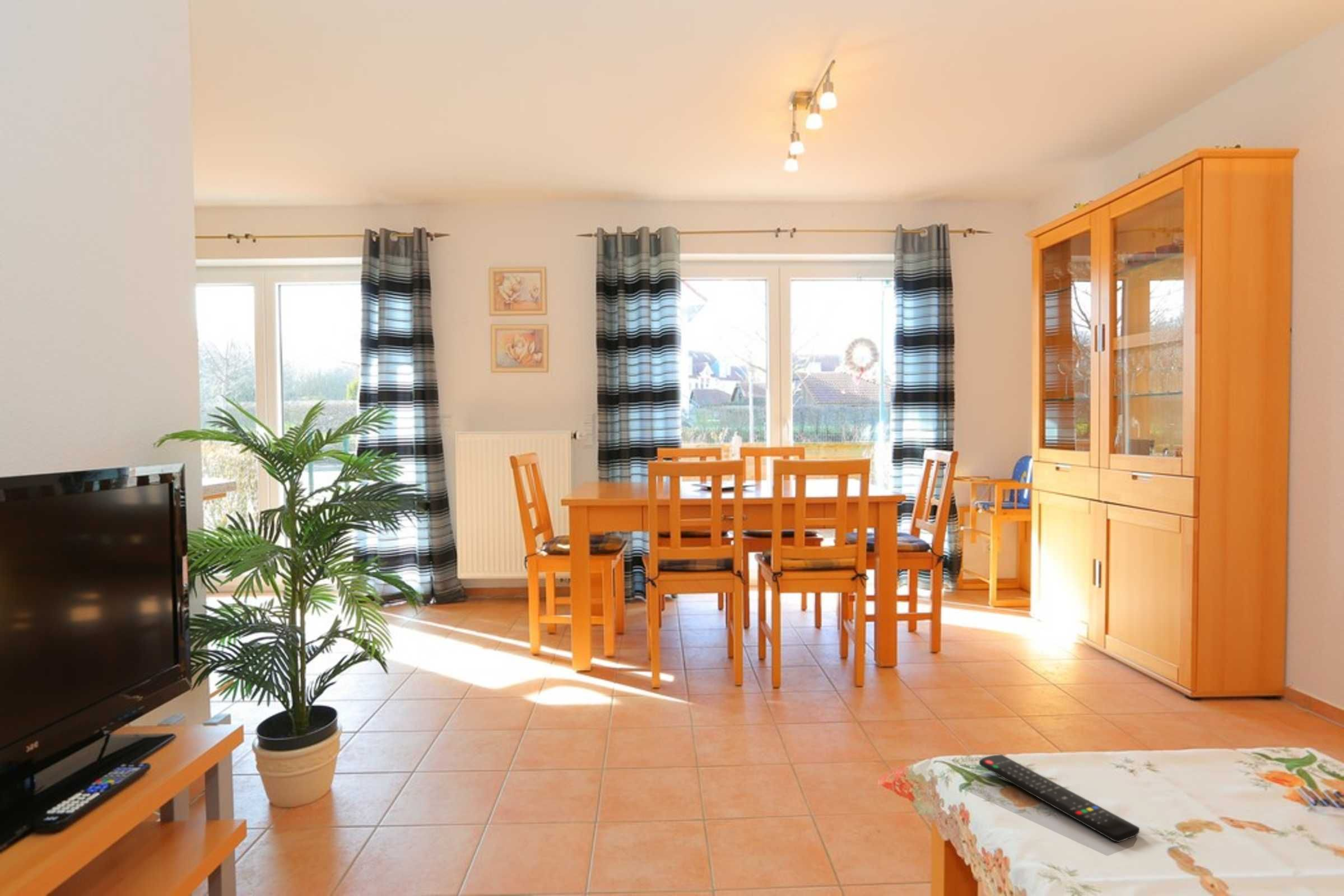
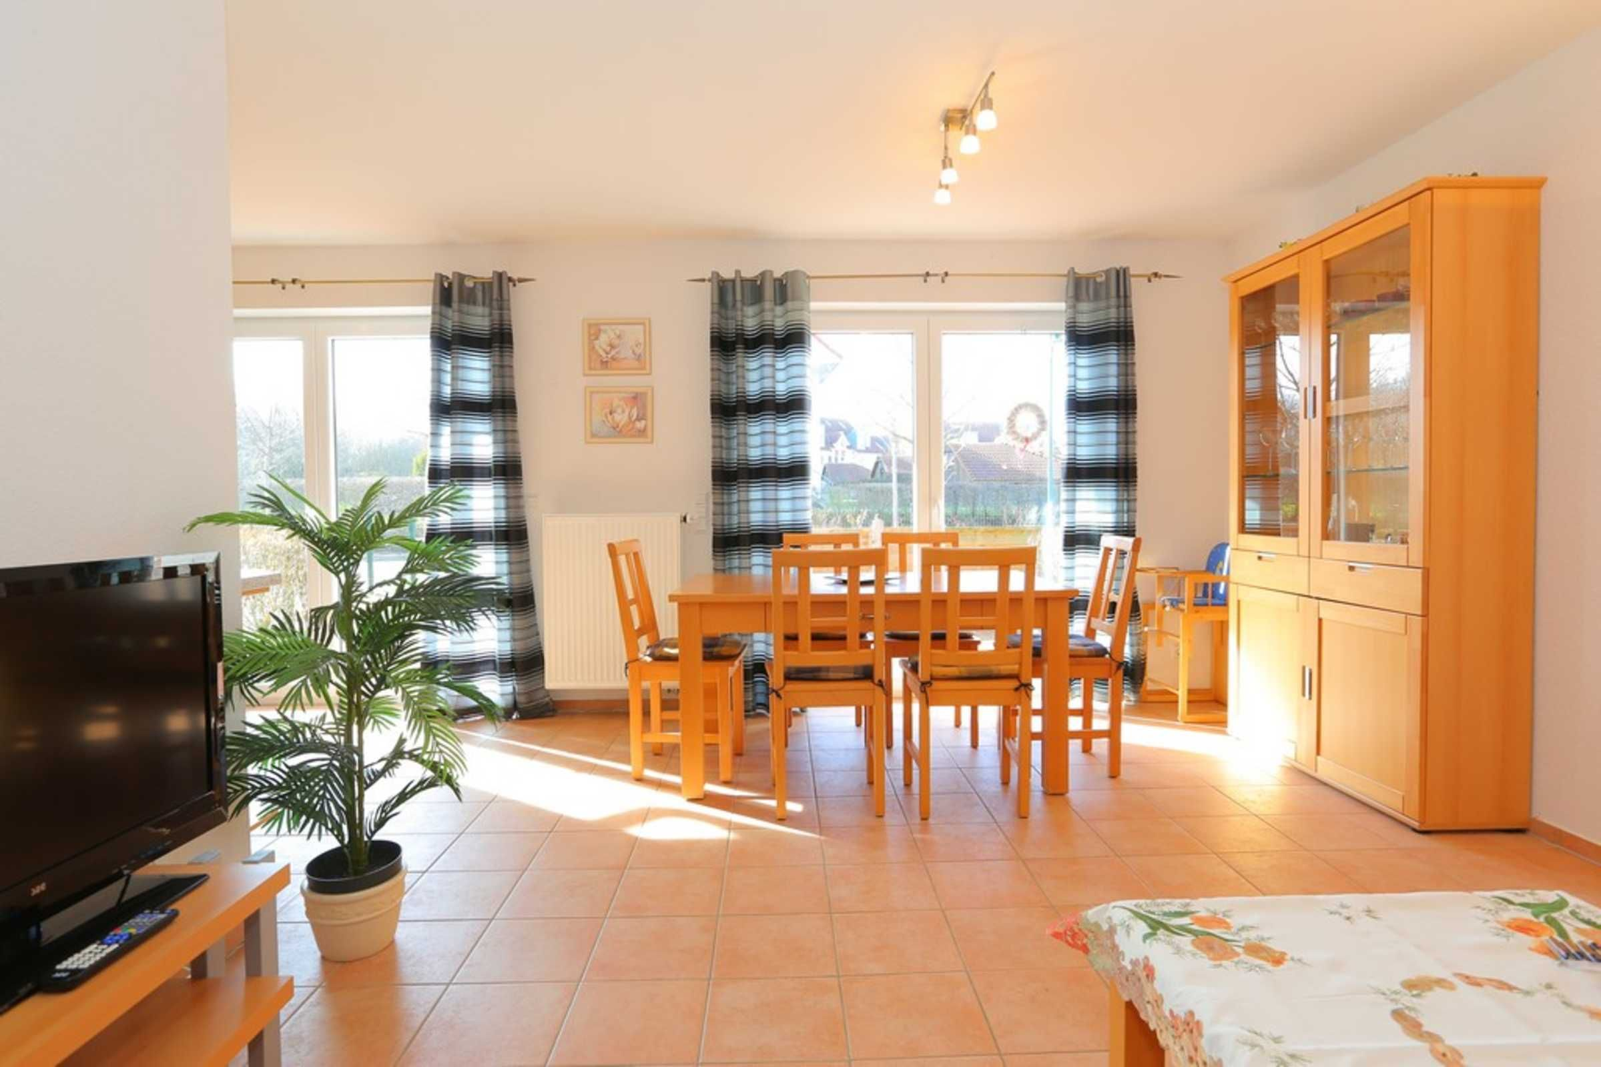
- remote control [979,754,1140,843]
